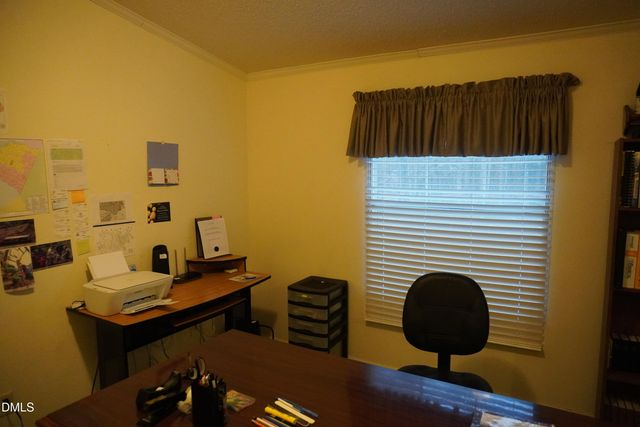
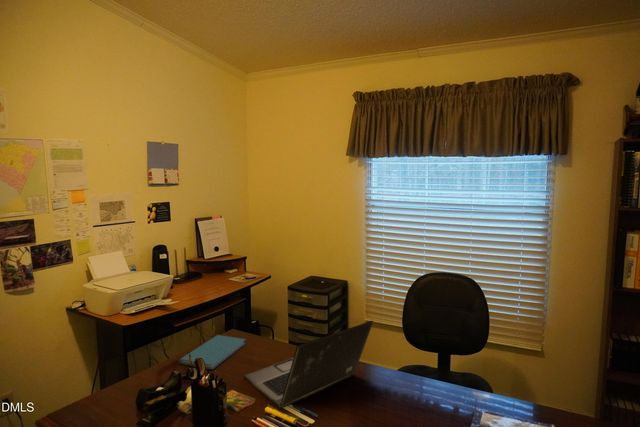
+ book [178,334,247,370]
+ laptop [243,319,374,410]
